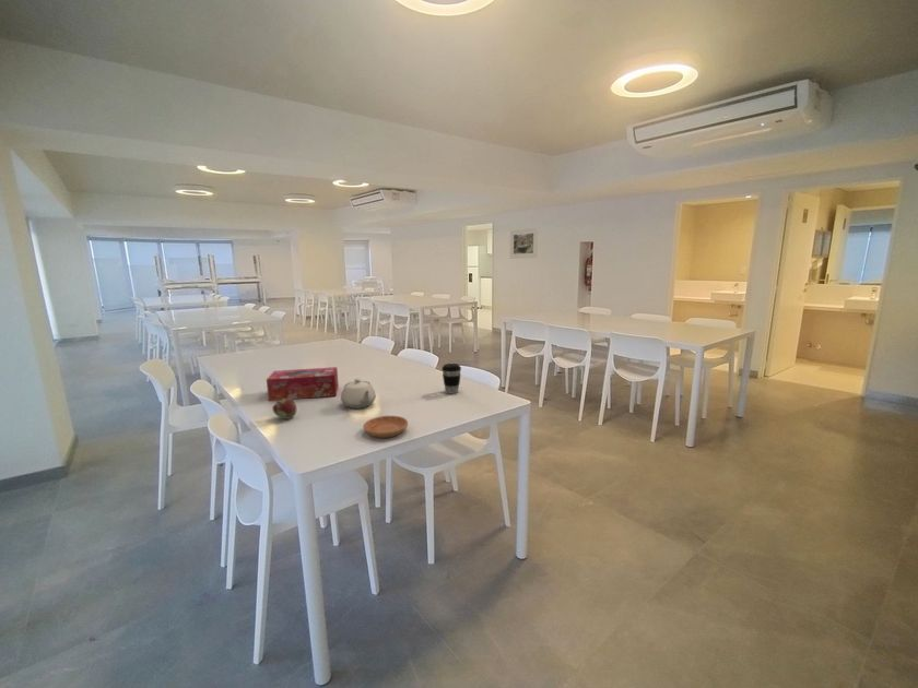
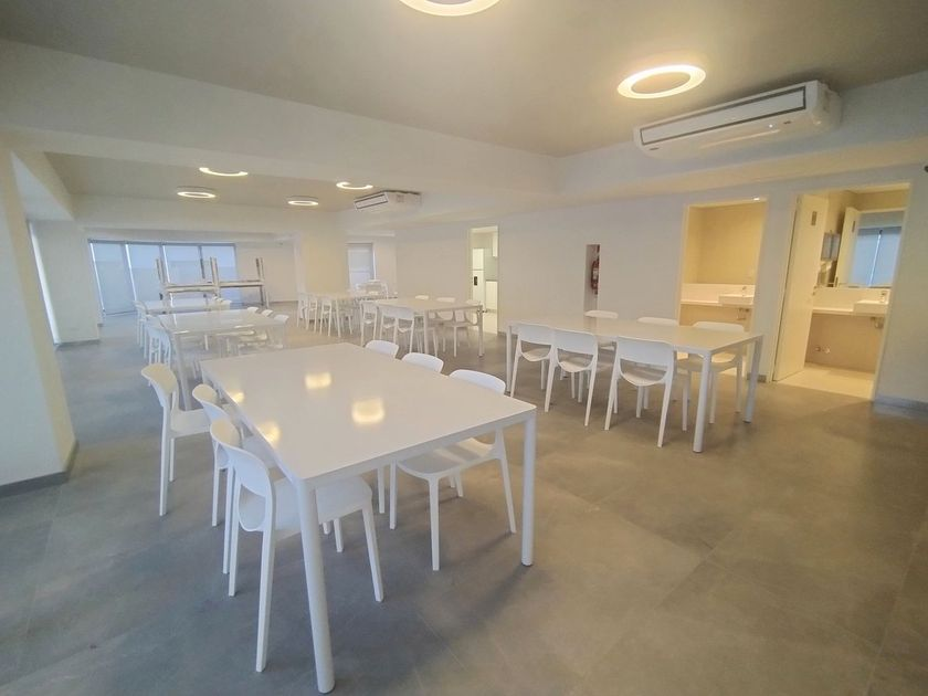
- coffee cup [440,363,462,394]
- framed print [509,227,539,260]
- saucer [363,415,409,439]
- teapot [340,378,377,410]
- fruit [271,399,297,420]
- tissue box [266,366,340,402]
